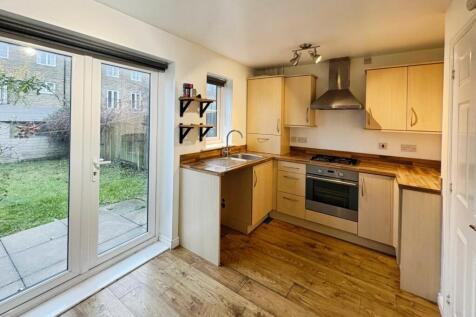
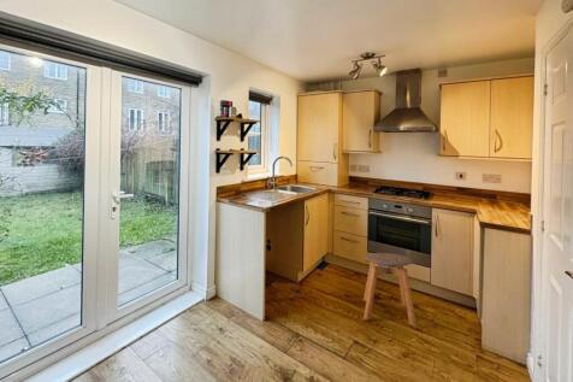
+ stool [362,252,417,327]
